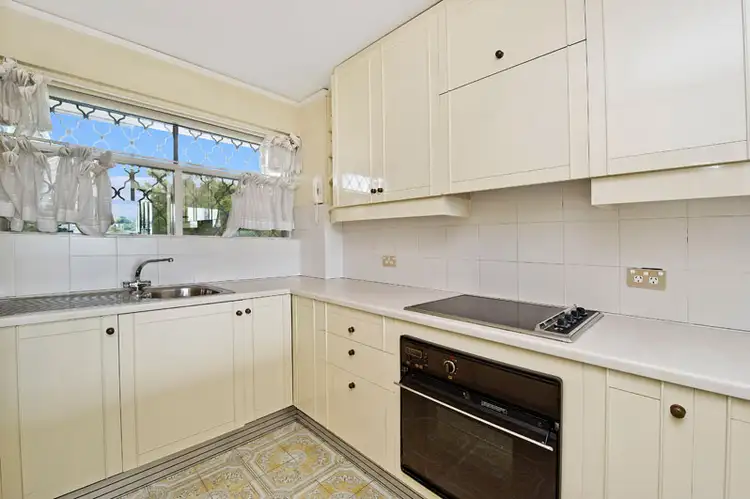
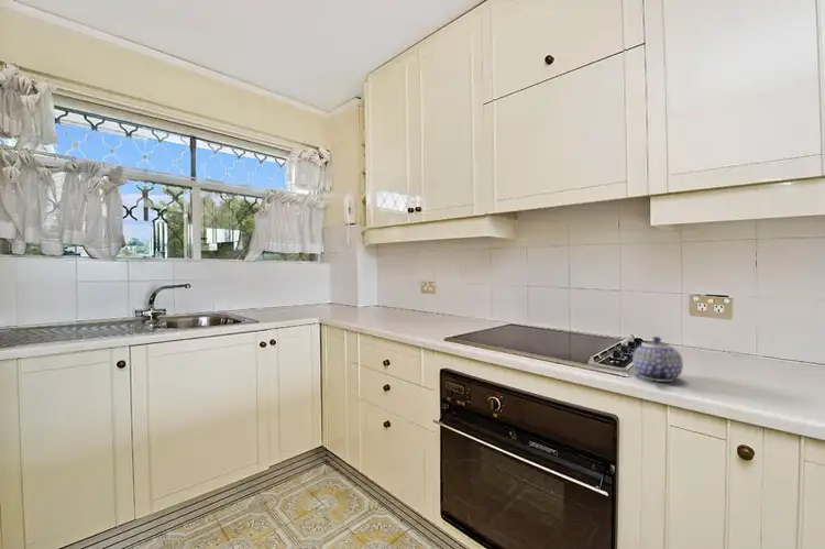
+ teapot [631,336,684,383]
